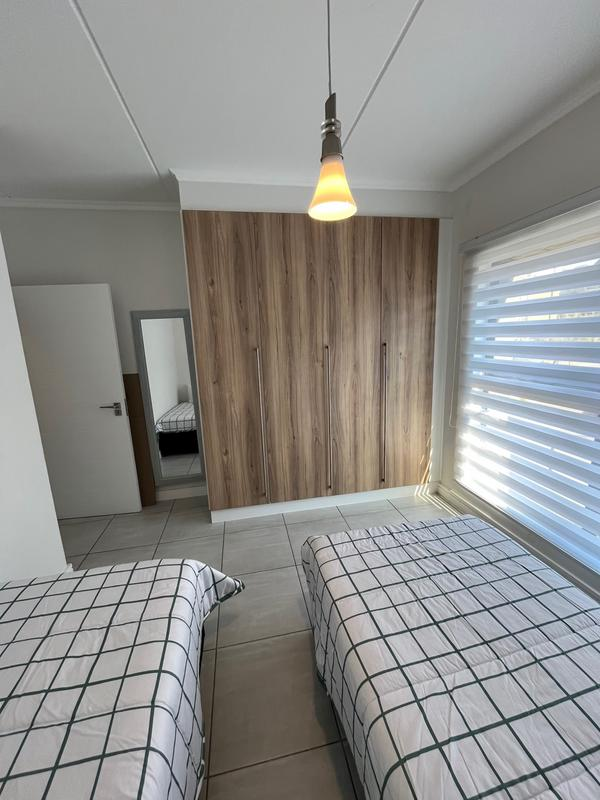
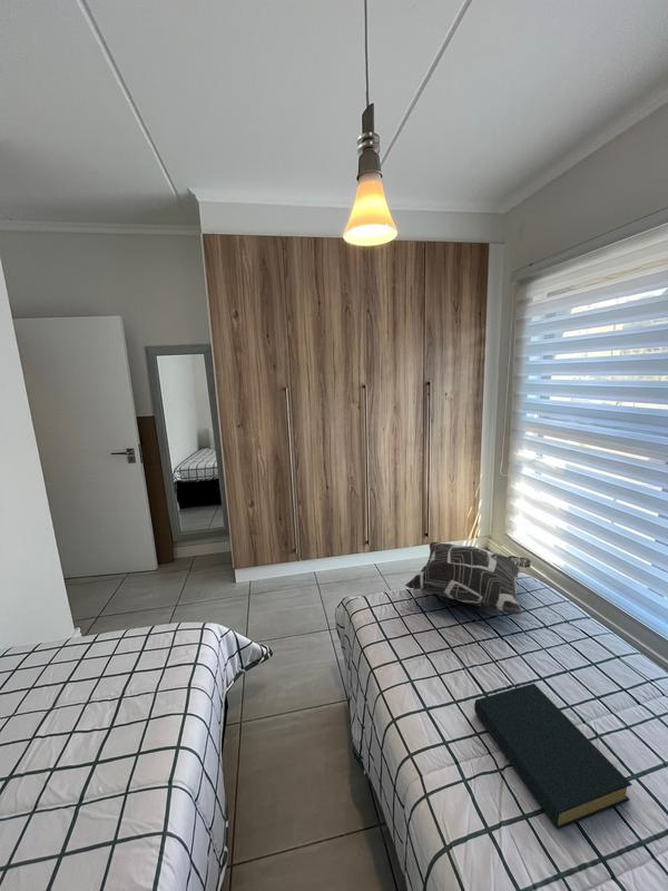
+ decorative pillow [404,541,532,616]
+ hardback book [473,683,633,830]
